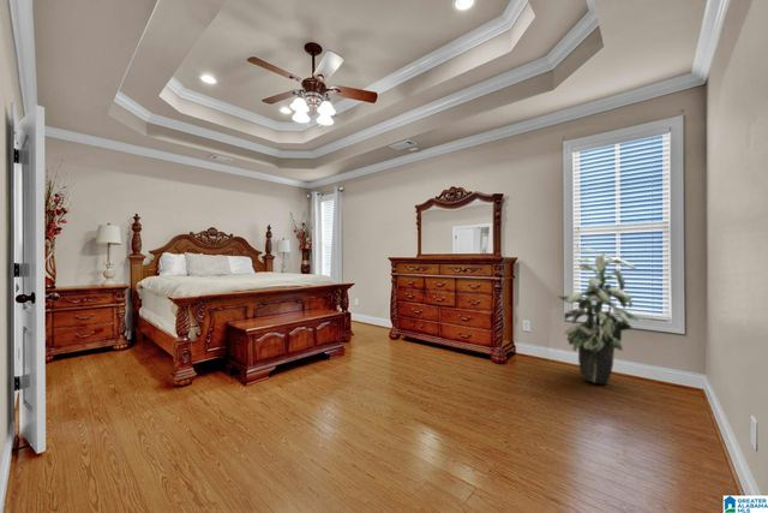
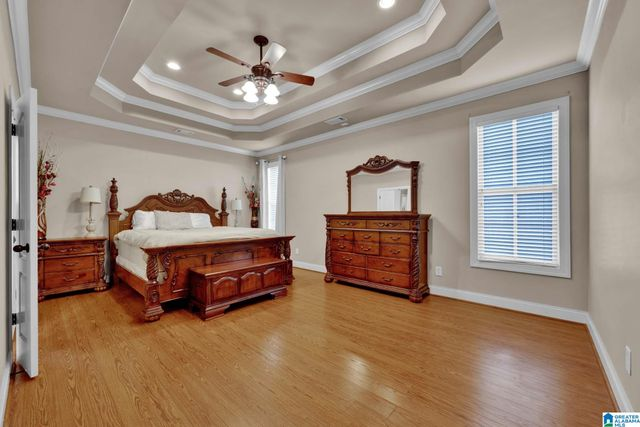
- indoor plant [557,247,640,386]
